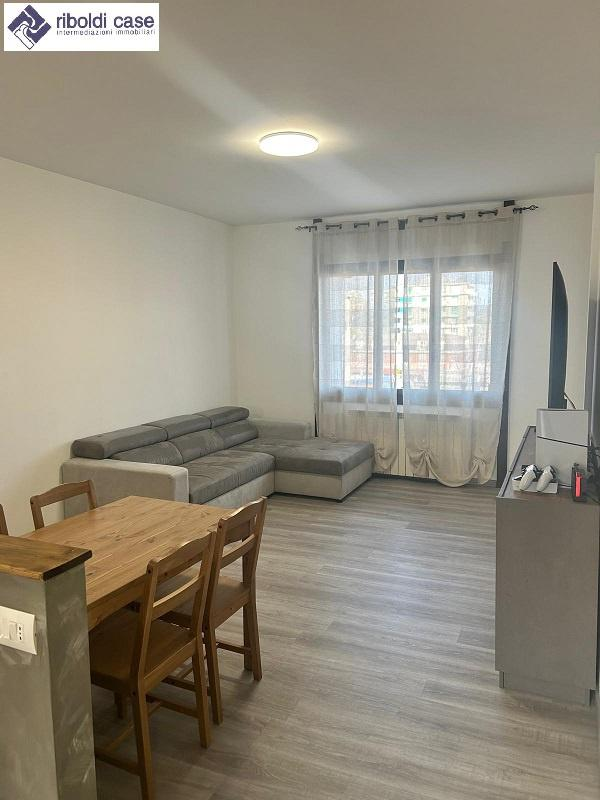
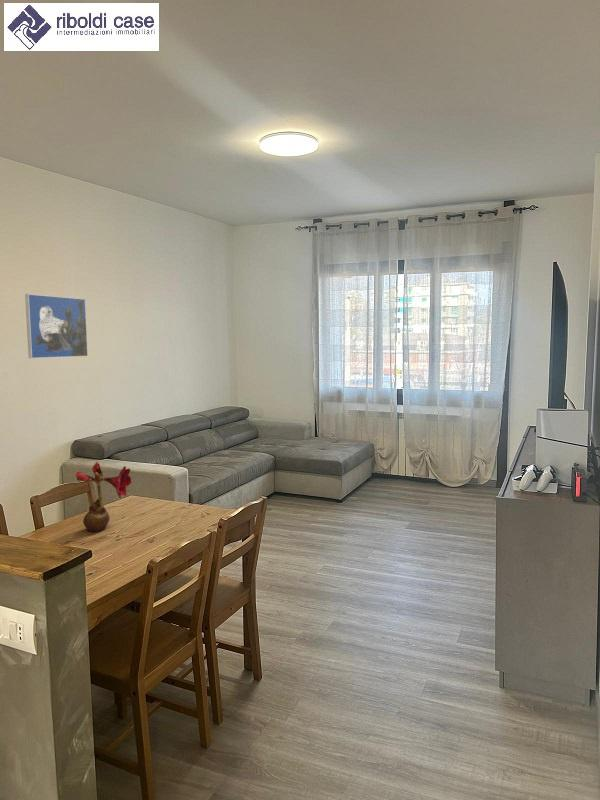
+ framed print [24,293,89,359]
+ flower [74,460,132,532]
